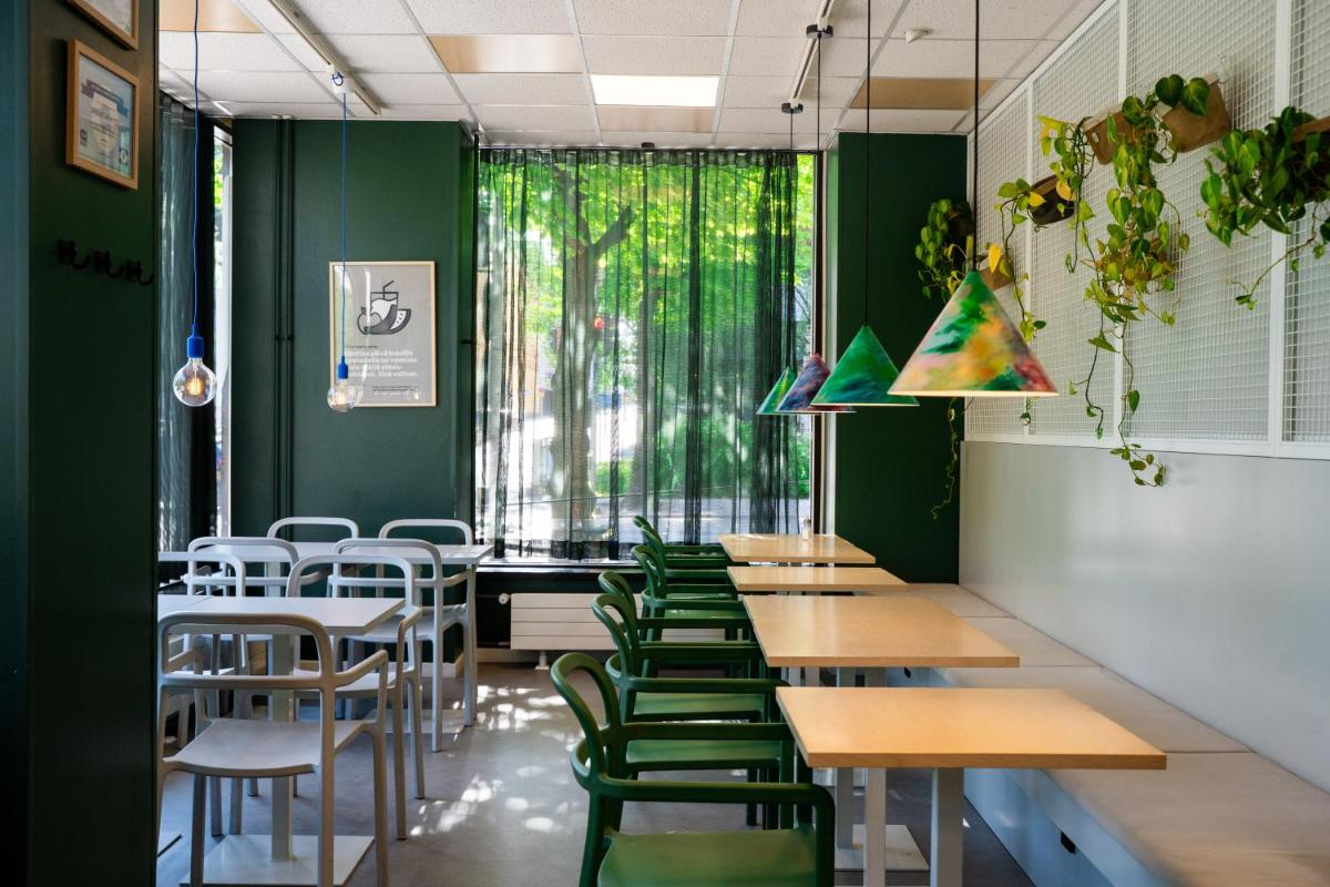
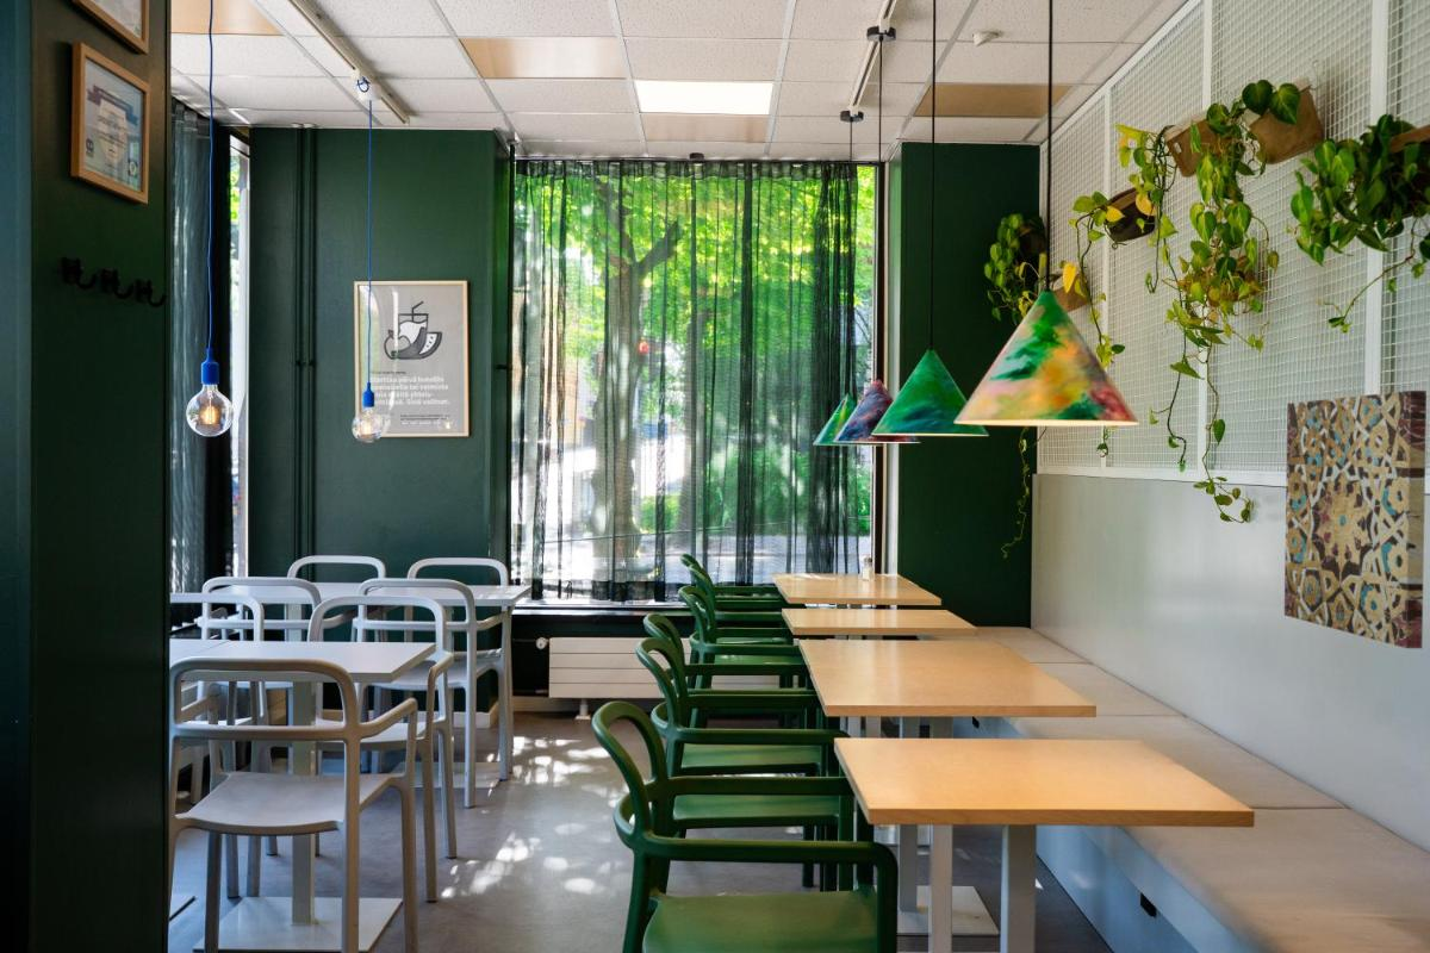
+ wall art [1283,390,1428,649]
